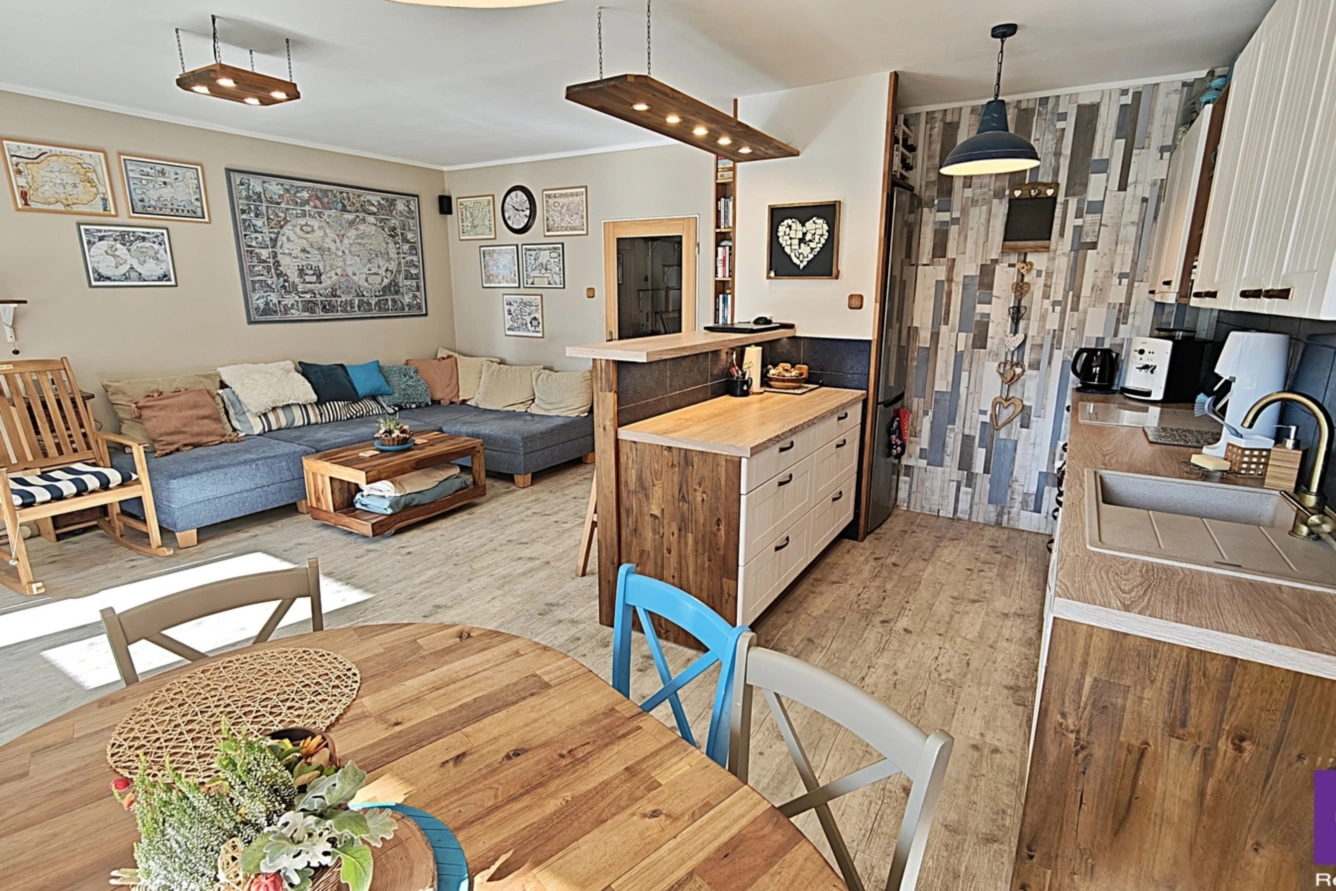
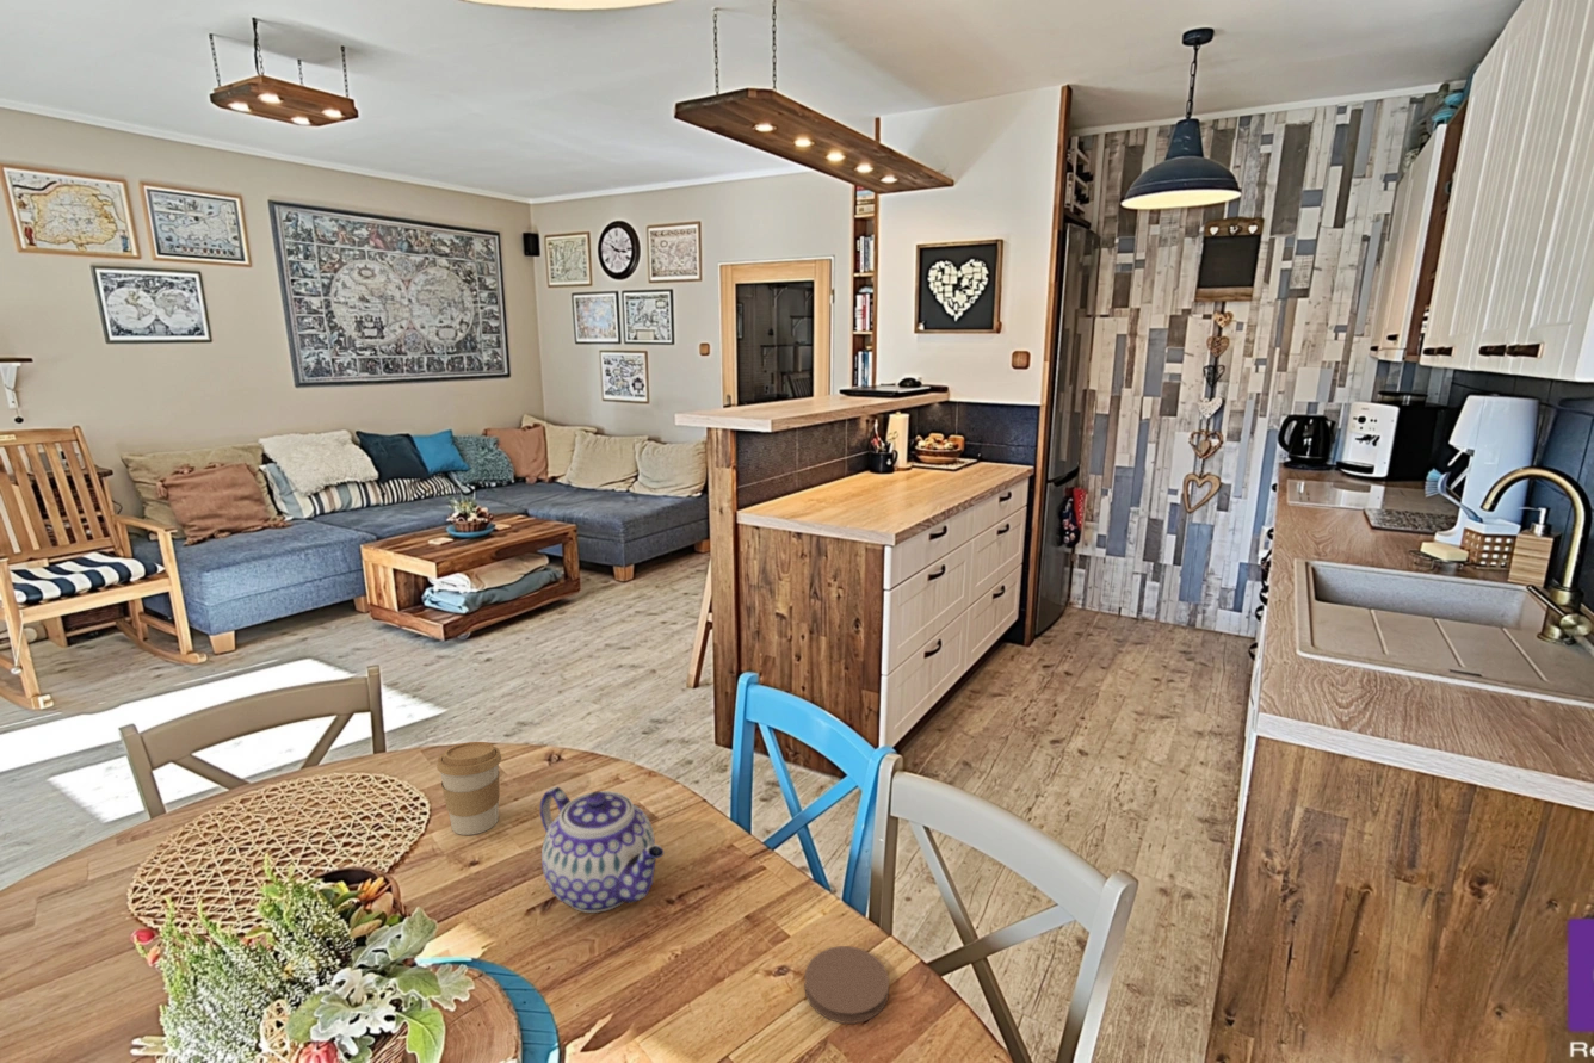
+ coaster [803,945,890,1025]
+ teapot [538,786,665,914]
+ coffee cup [435,741,502,836]
